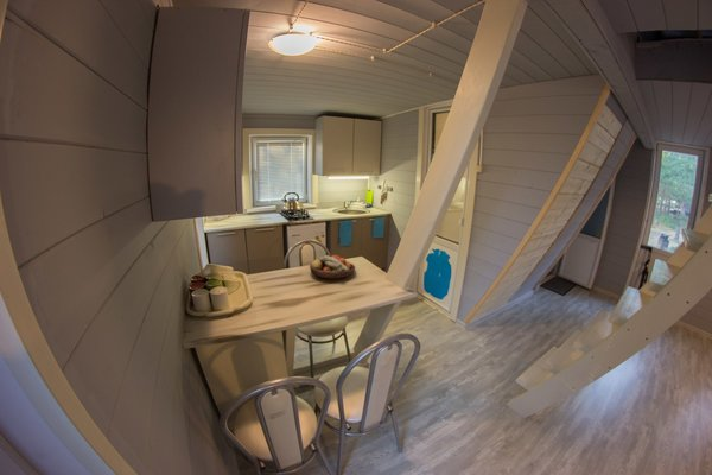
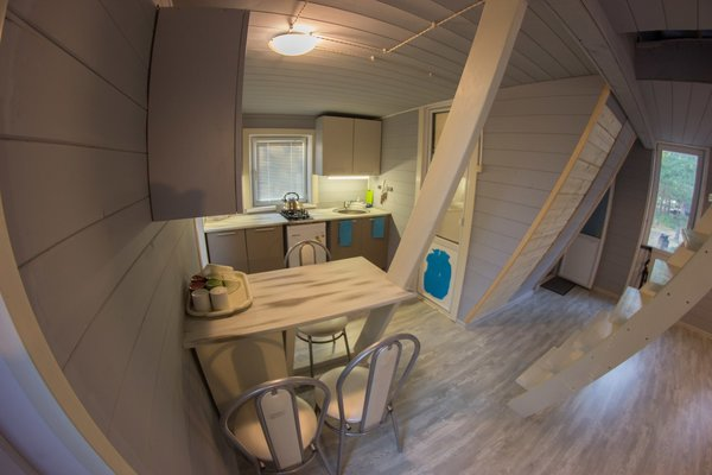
- fruit bowl [309,254,356,280]
